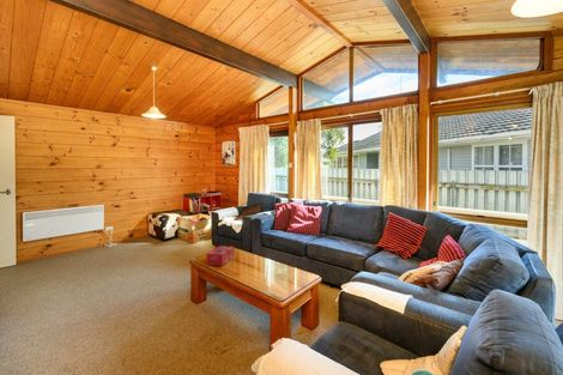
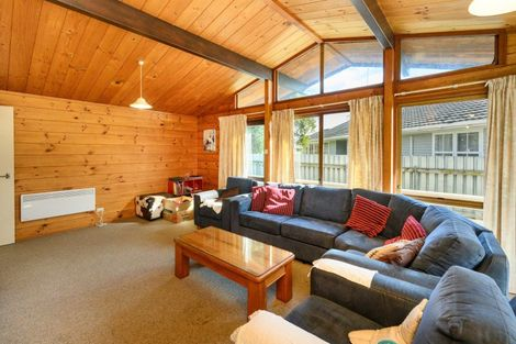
- tissue box [205,244,235,267]
